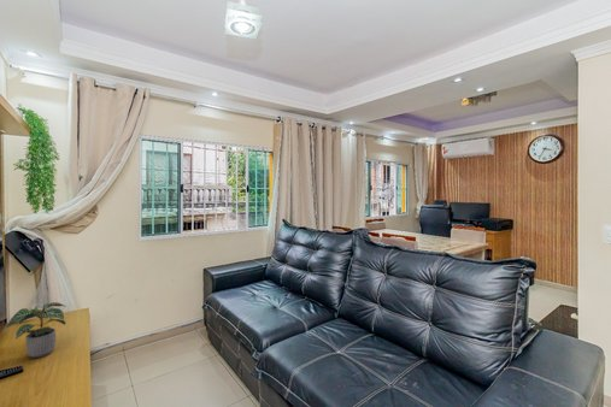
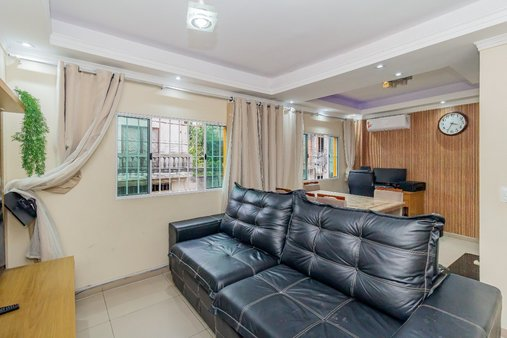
- potted plant [6,301,67,359]
